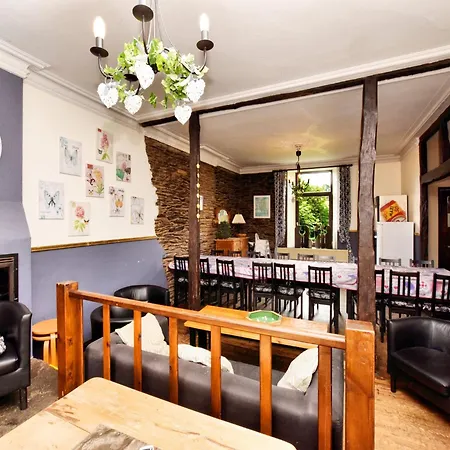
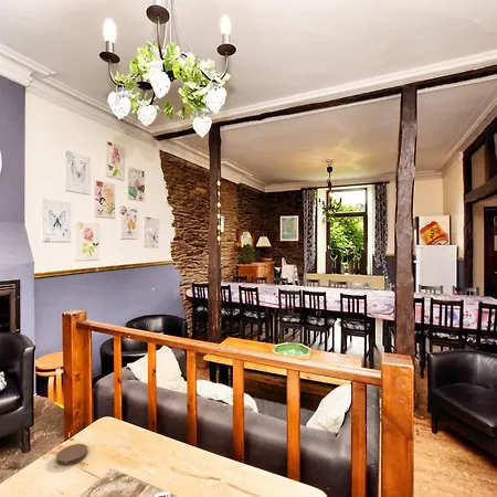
+ coaster [55,443,88,466]
